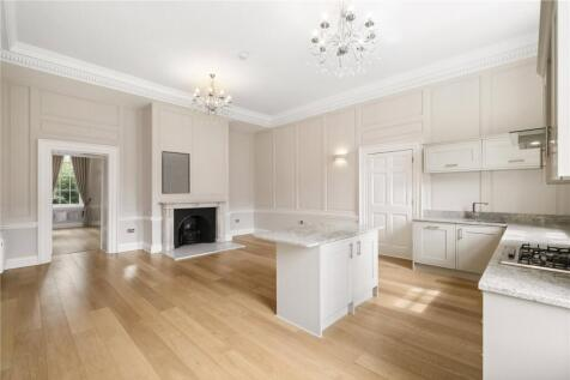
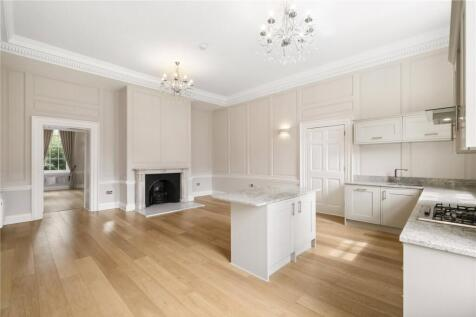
- home mirror [160,150,192,195]
